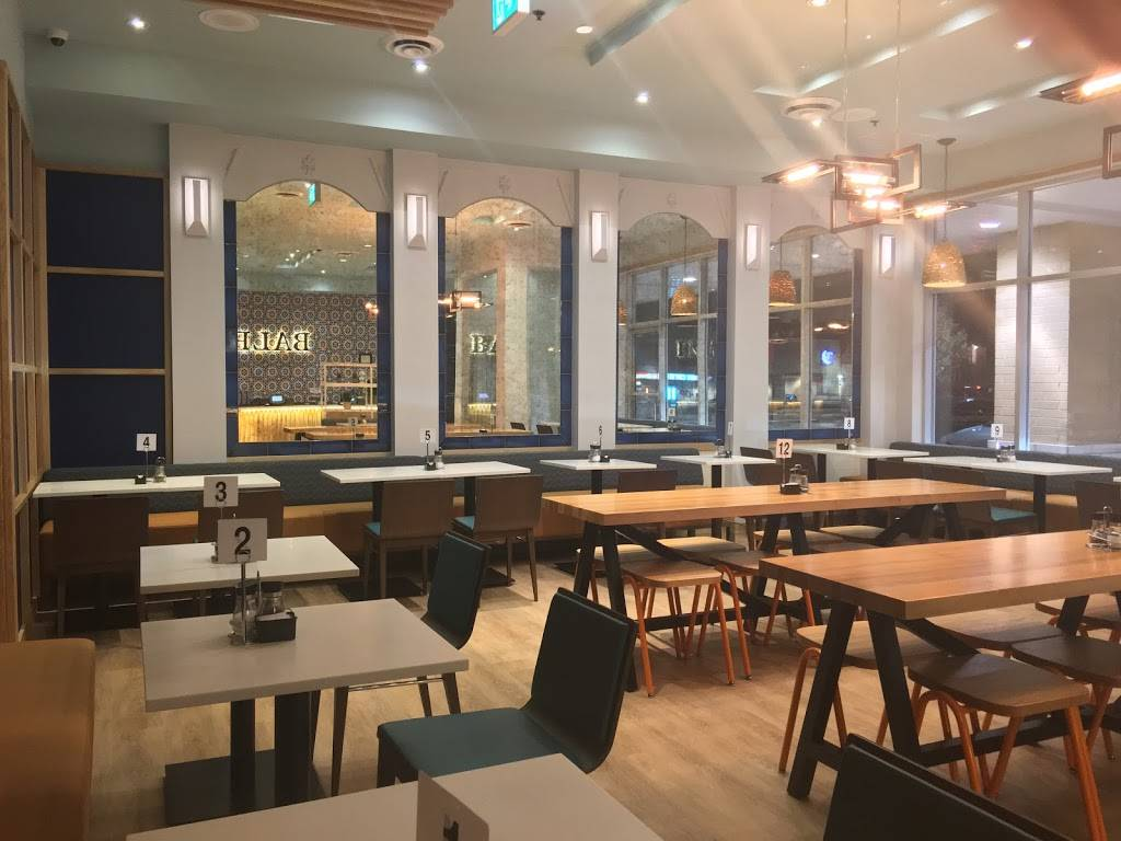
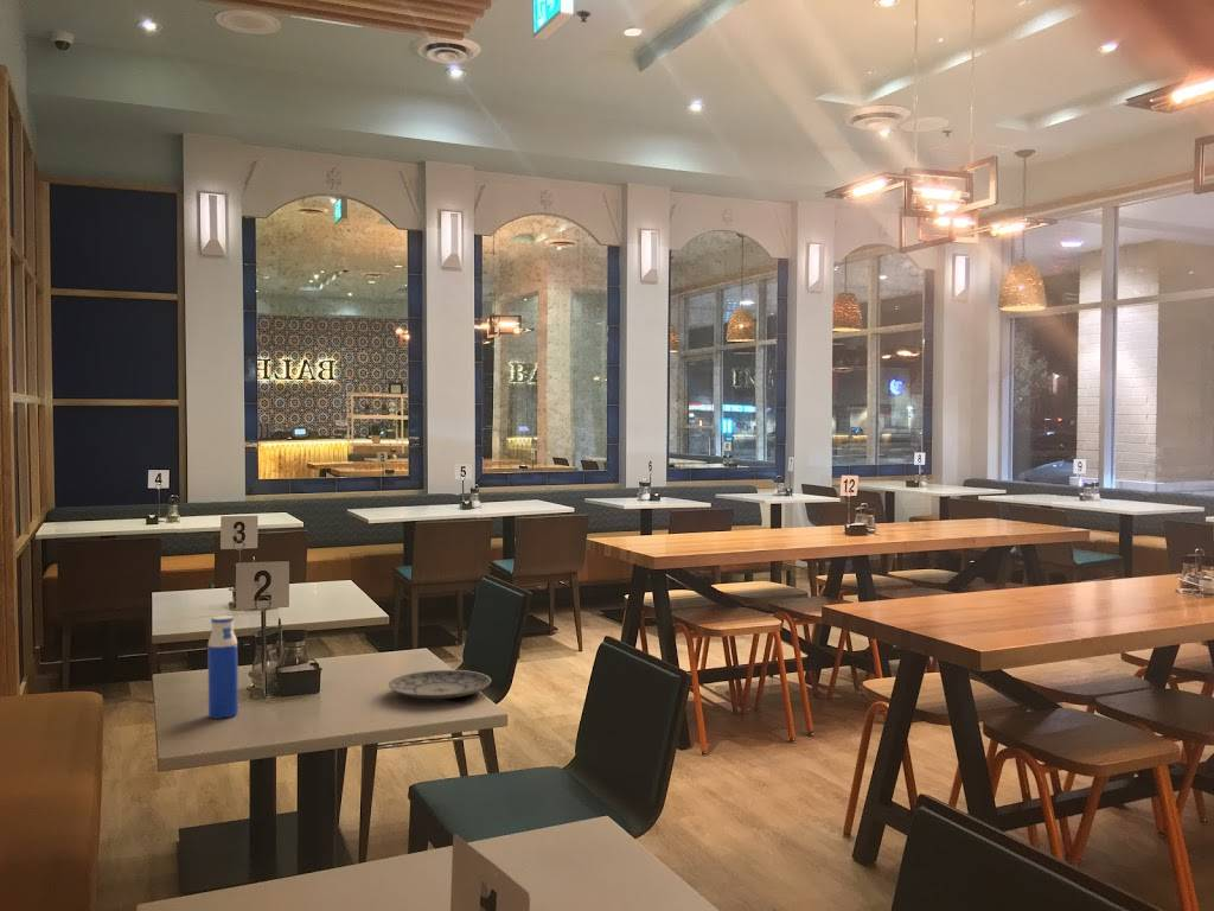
+ plate [388,669,492,700]
+ water bottle [206,614,239,720]
